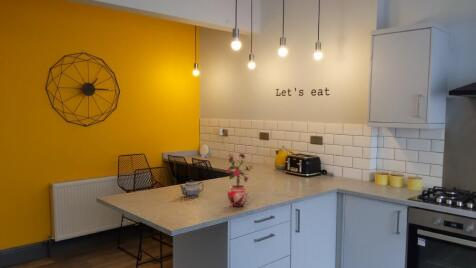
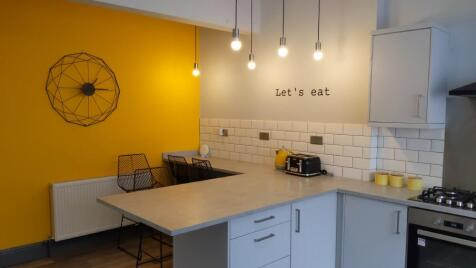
- teapot [178,179,205,198]
- potted plant [226,152,253,208]
